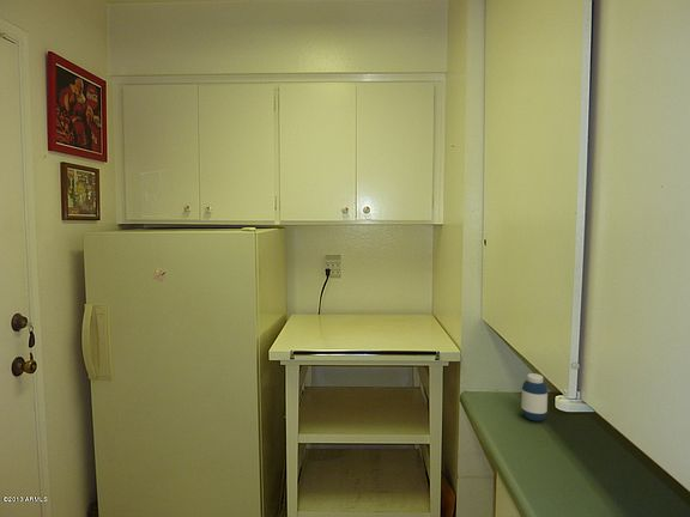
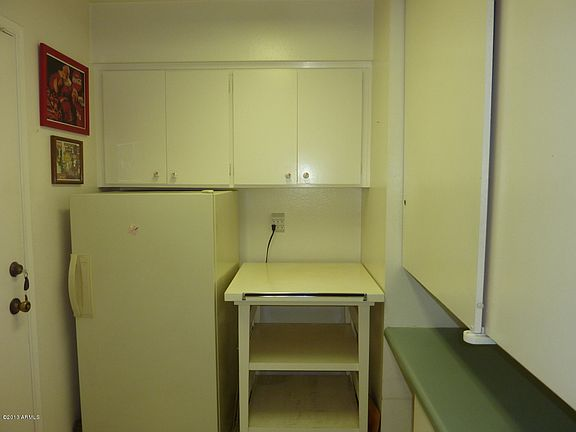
- medicine bottle [520,372,549,422]
